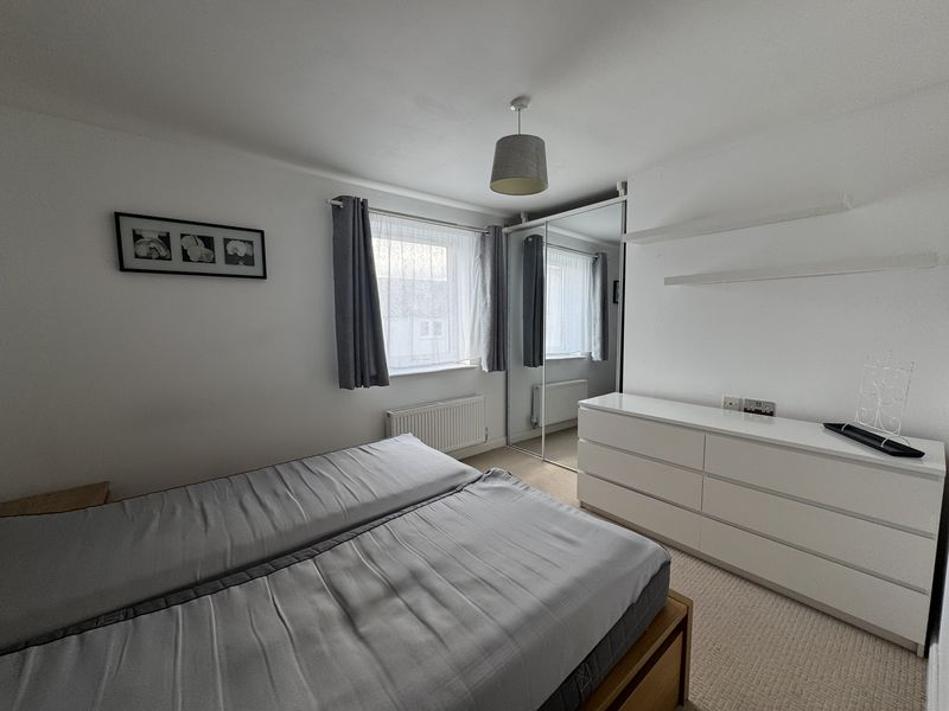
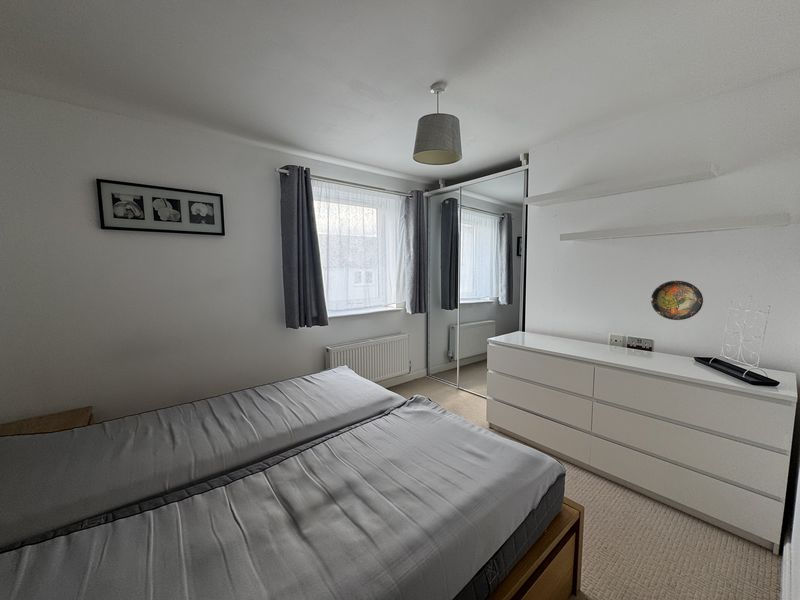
+ decorative plate [650,280,704,321]
